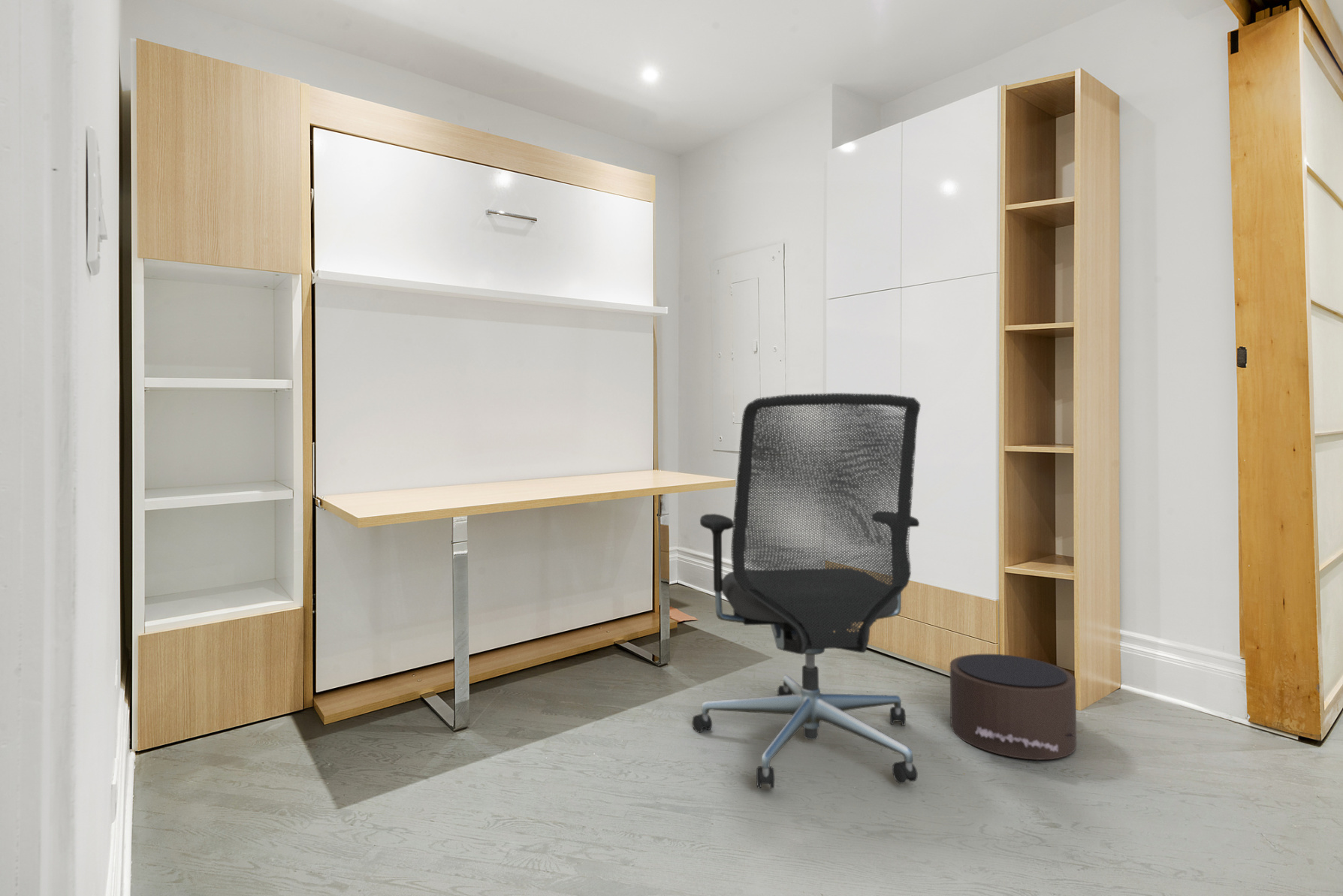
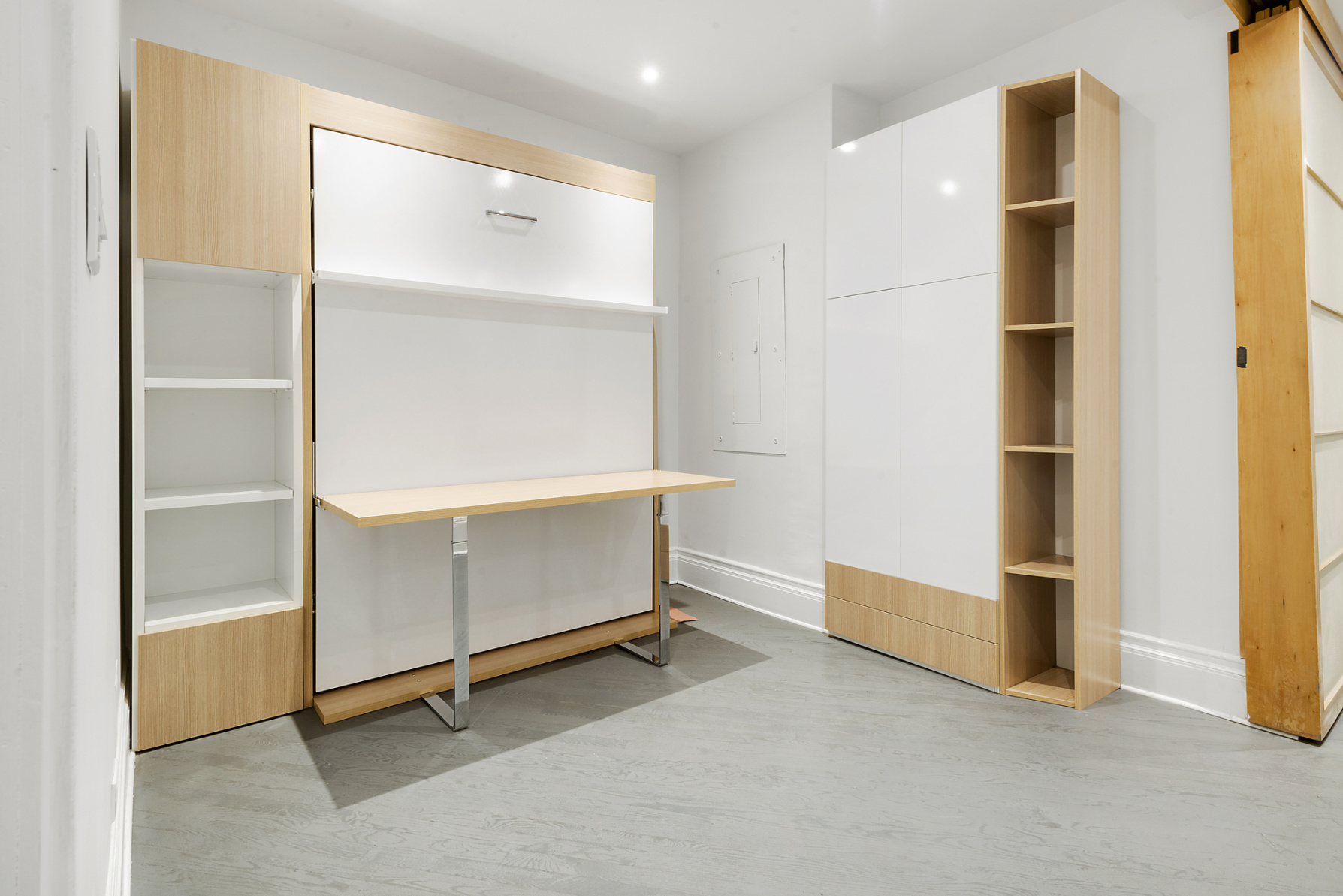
- pouf [949,653,1077,761]
- office chair [692,392,922,789]
